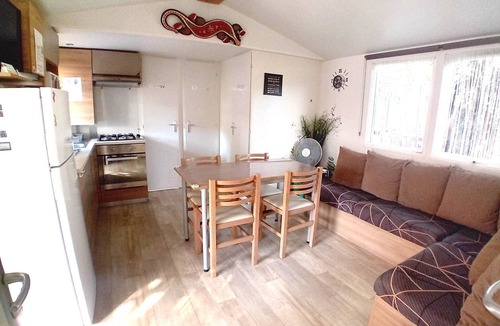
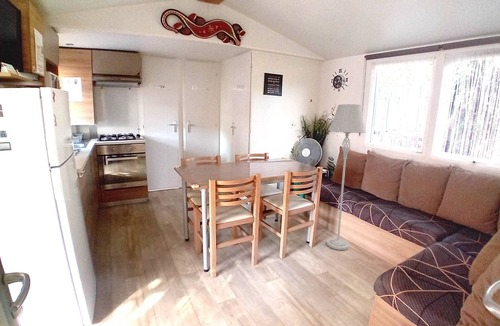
+ floor lamp [326,103,367,251]
